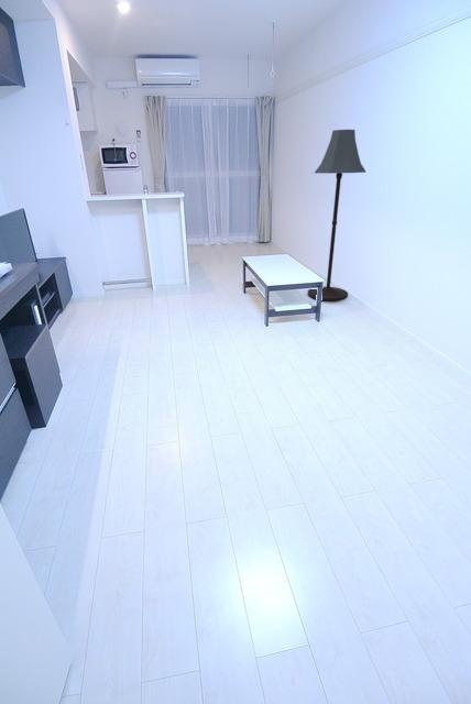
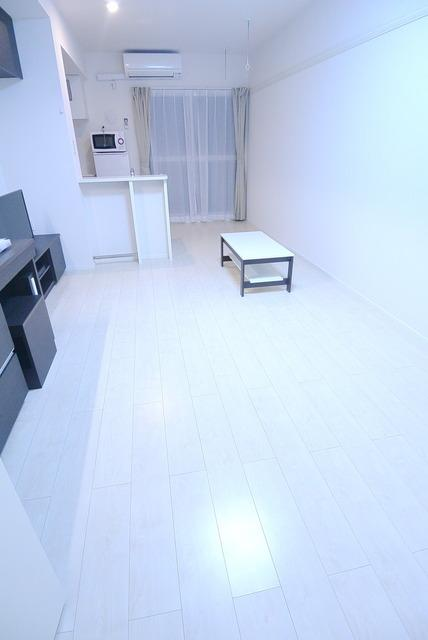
- floor lamp [307,129,368,302]
